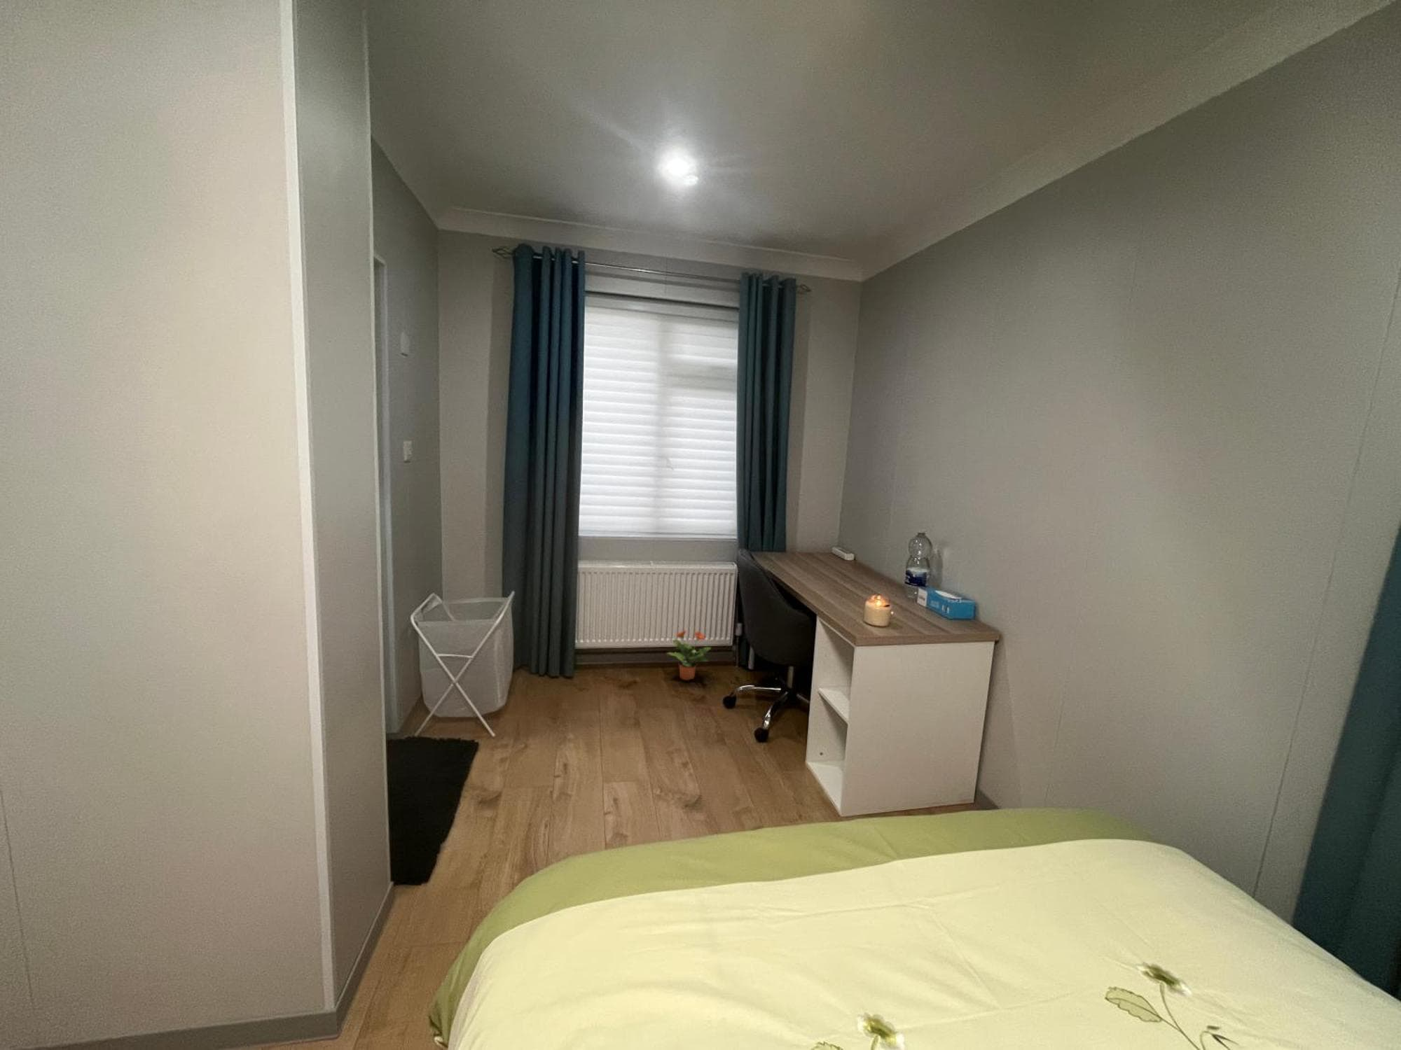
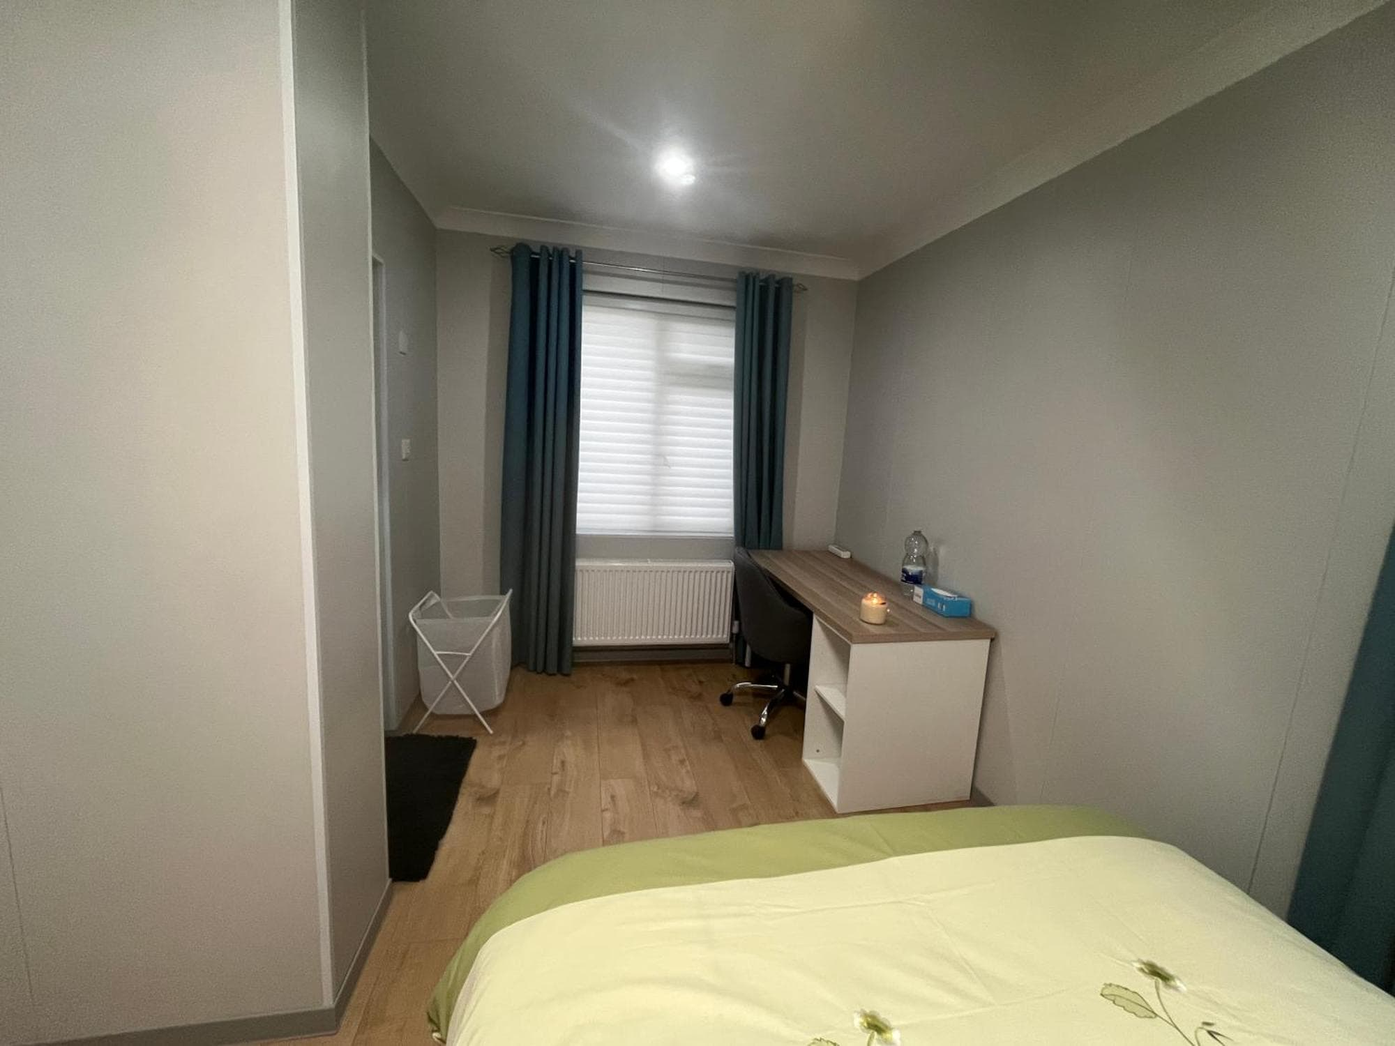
- potted plant [665,630,712,682]
